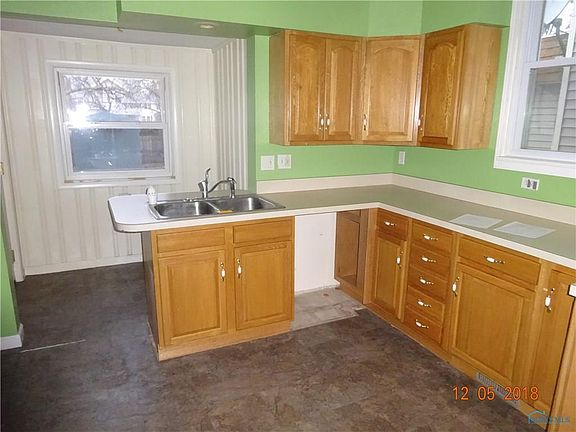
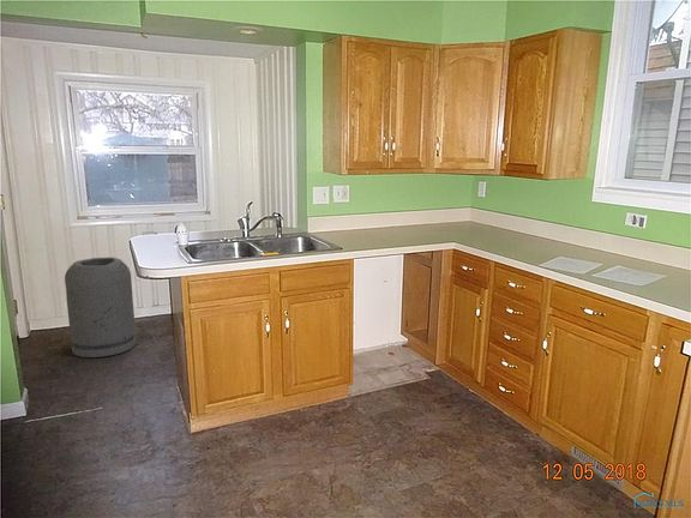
+ trash can [64,257,137,359]
